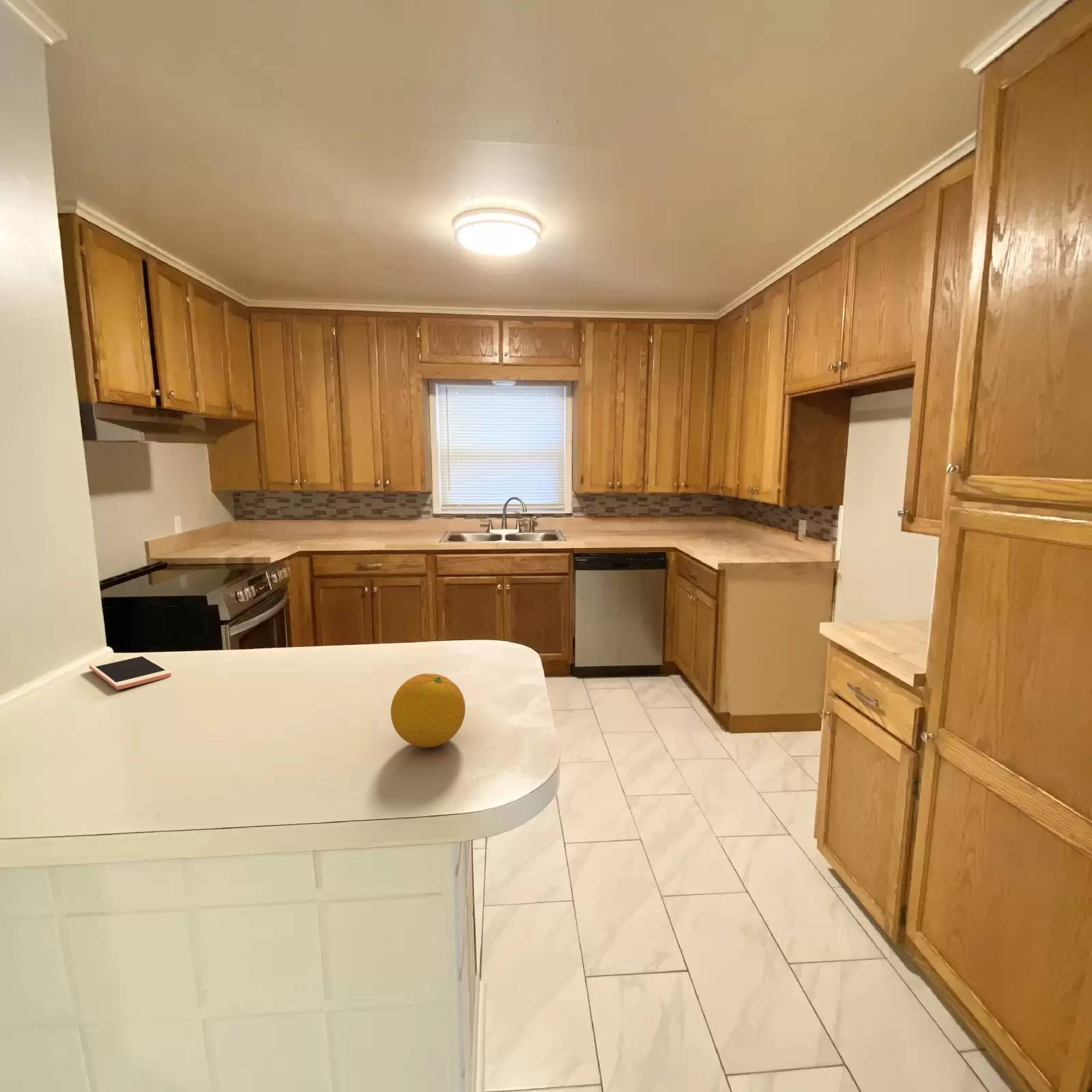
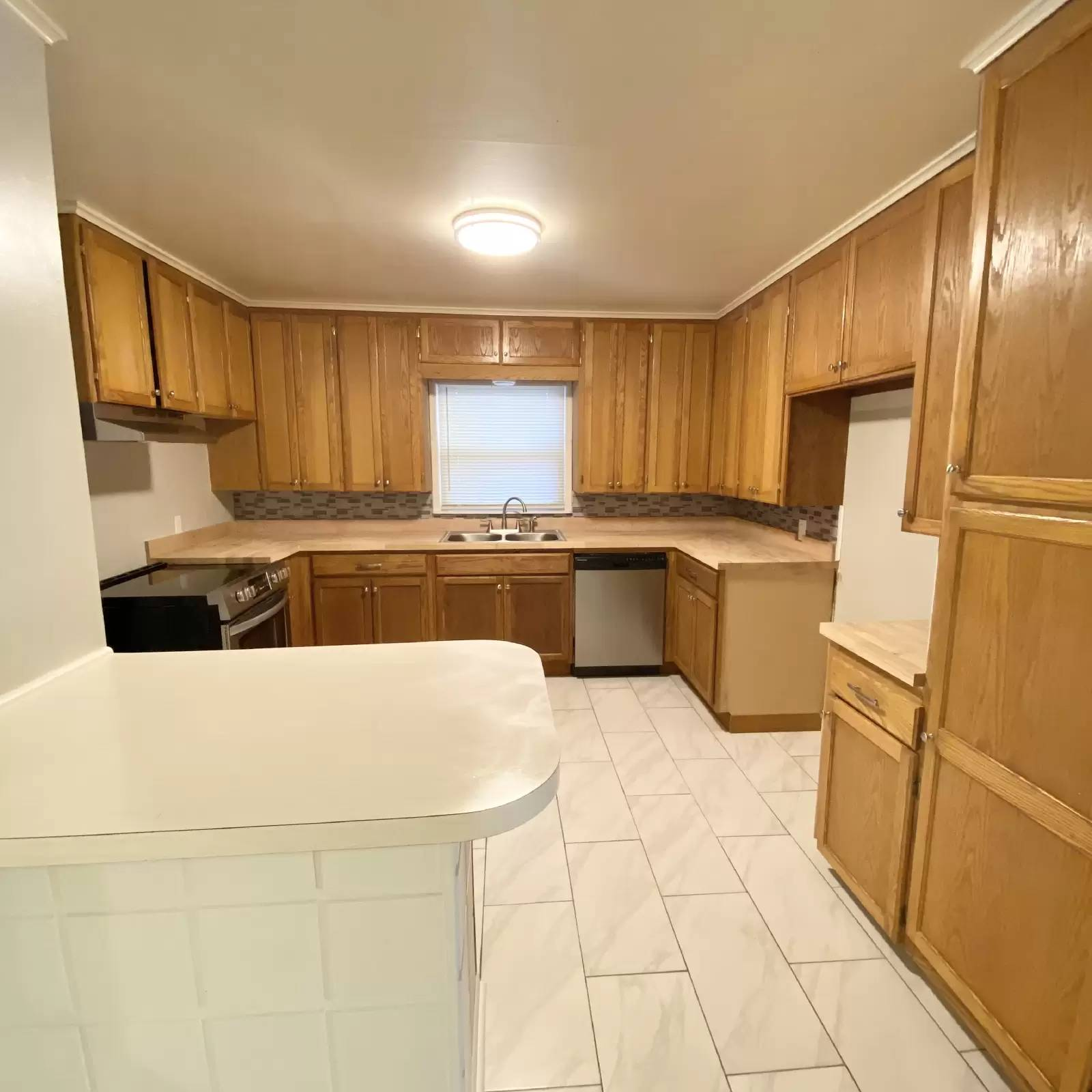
- cell phone [89,653,172,690]
- fruit [390,673,466,748]
